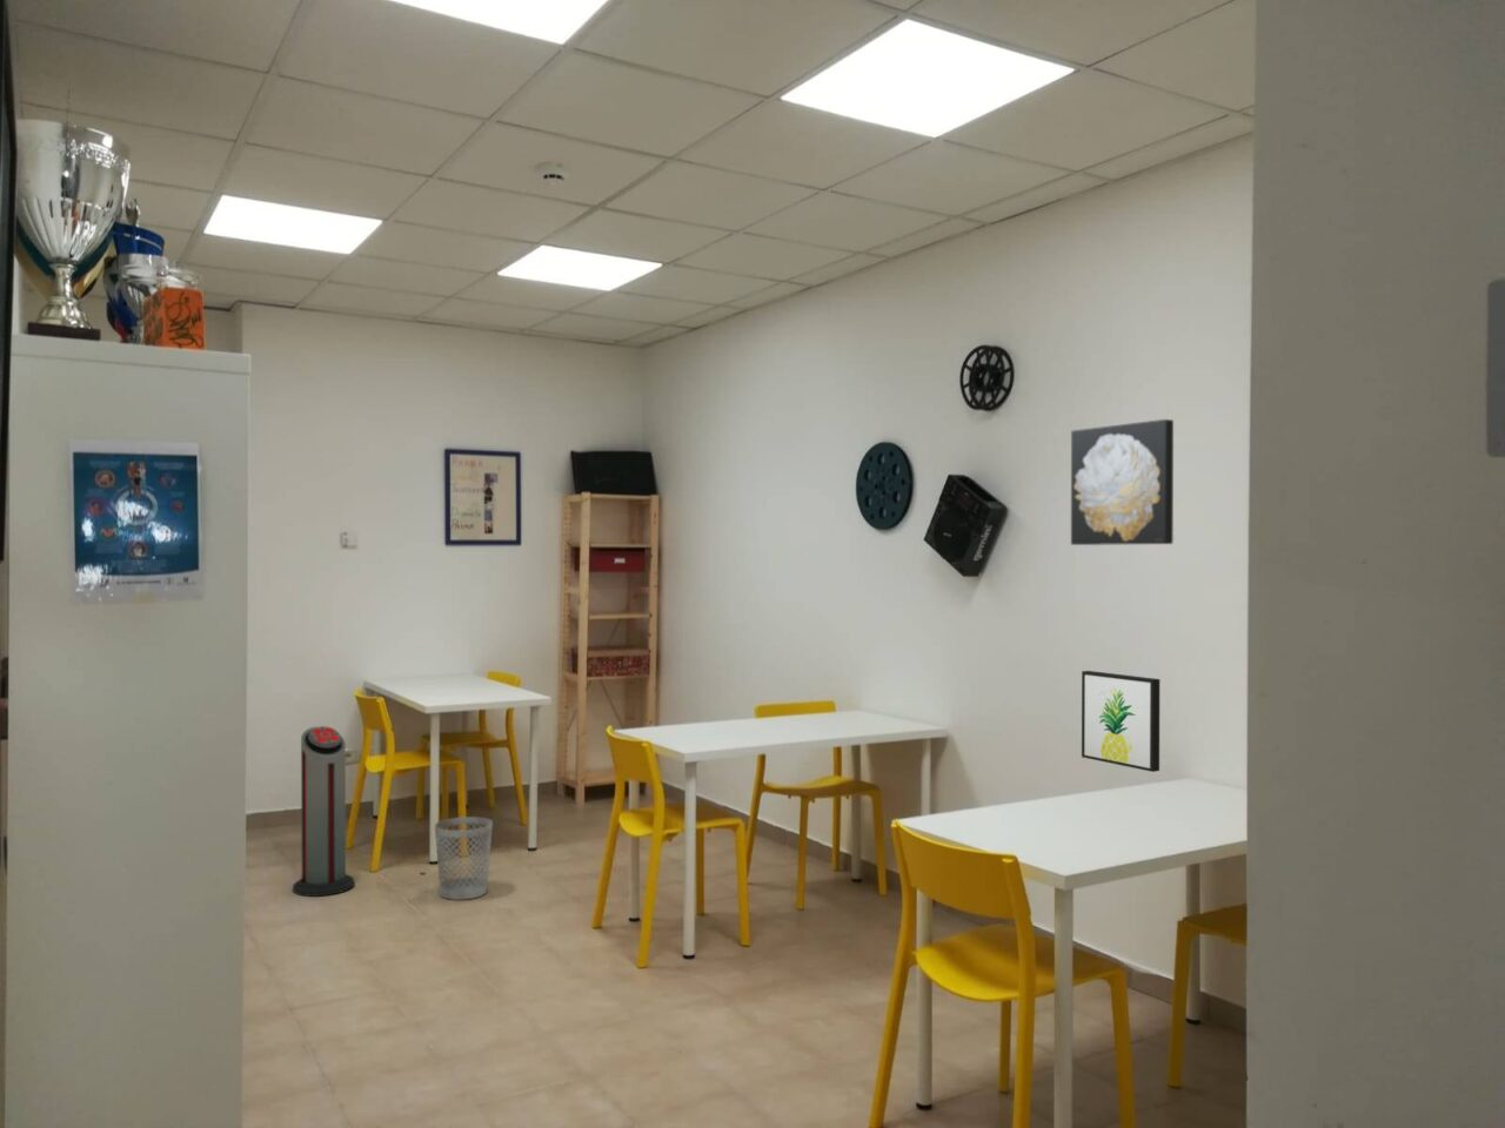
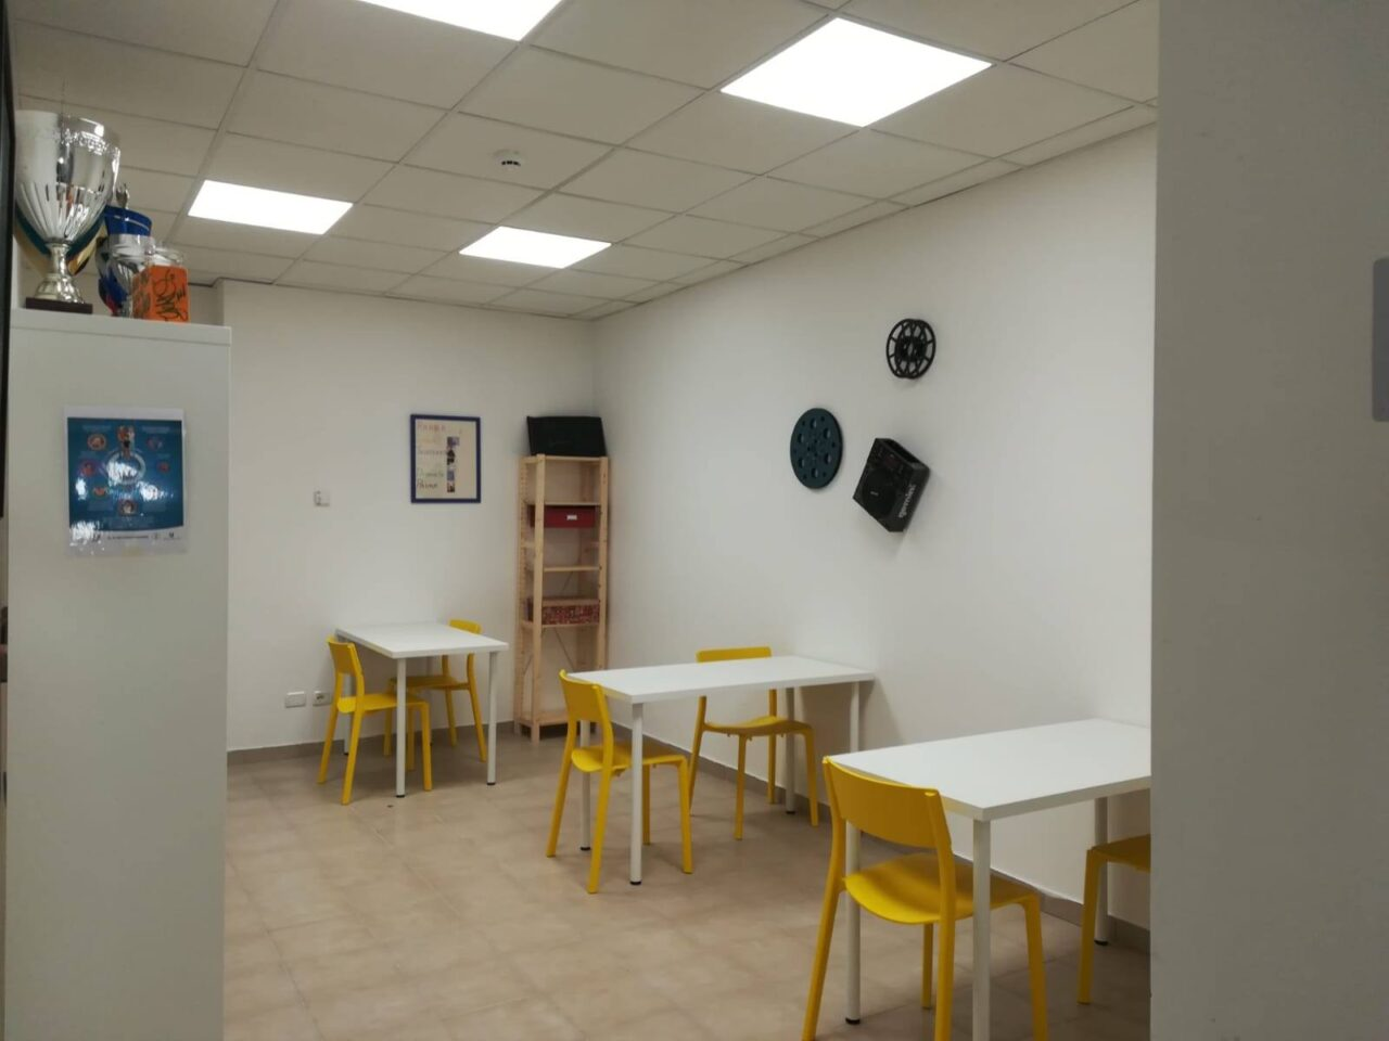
- wall art [1081,669,1160,774]
- wall art [1070,418,1174,546]
- air purifier [292,725,356,898]
- wastebasket [433,815,494,902]
